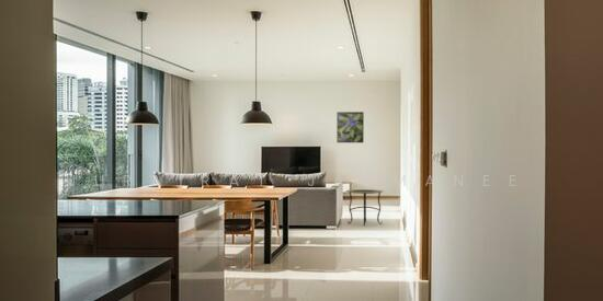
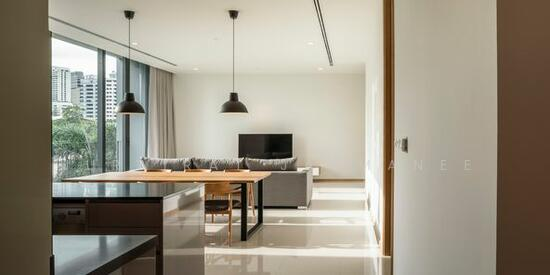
- side table [344,188,385,227]
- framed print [335,111,365,143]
